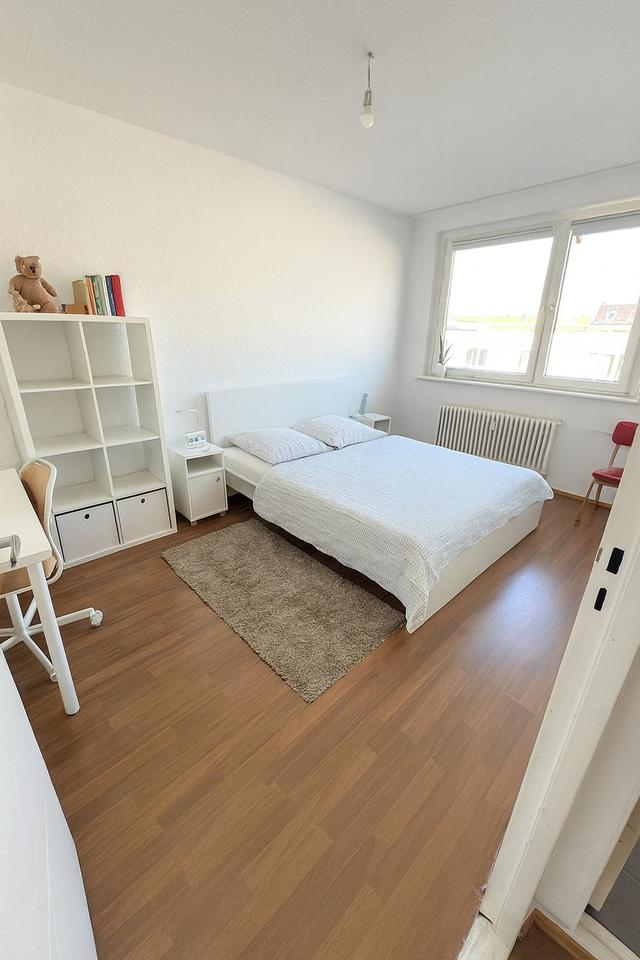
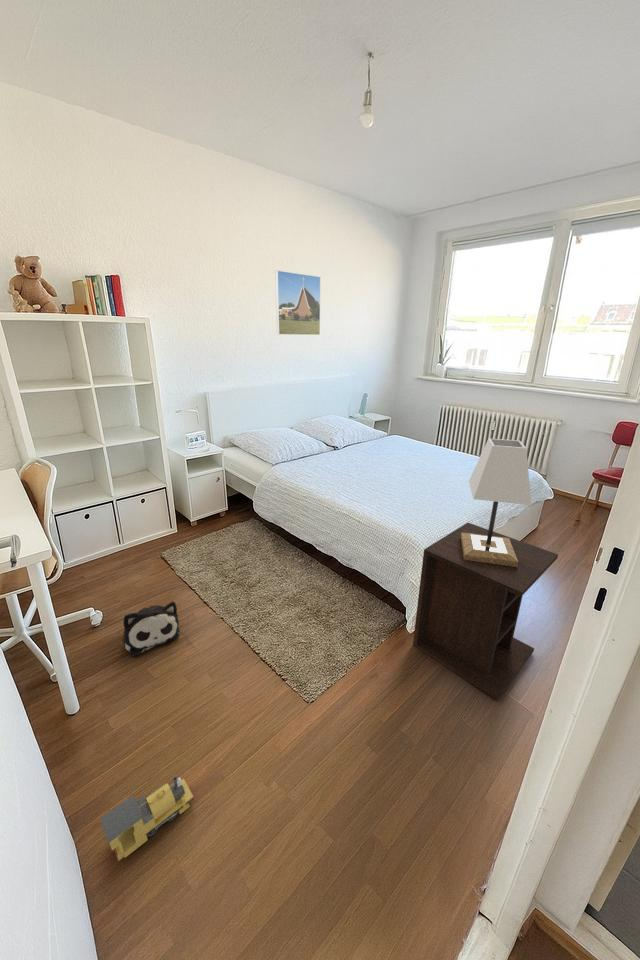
+ lamp [461,438,532,567]
+ nightstand [412,522,559,702]
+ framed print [274,269,321,336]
+ plush toy [122,601,181,657]
+ toy train [100,775,195,862]
